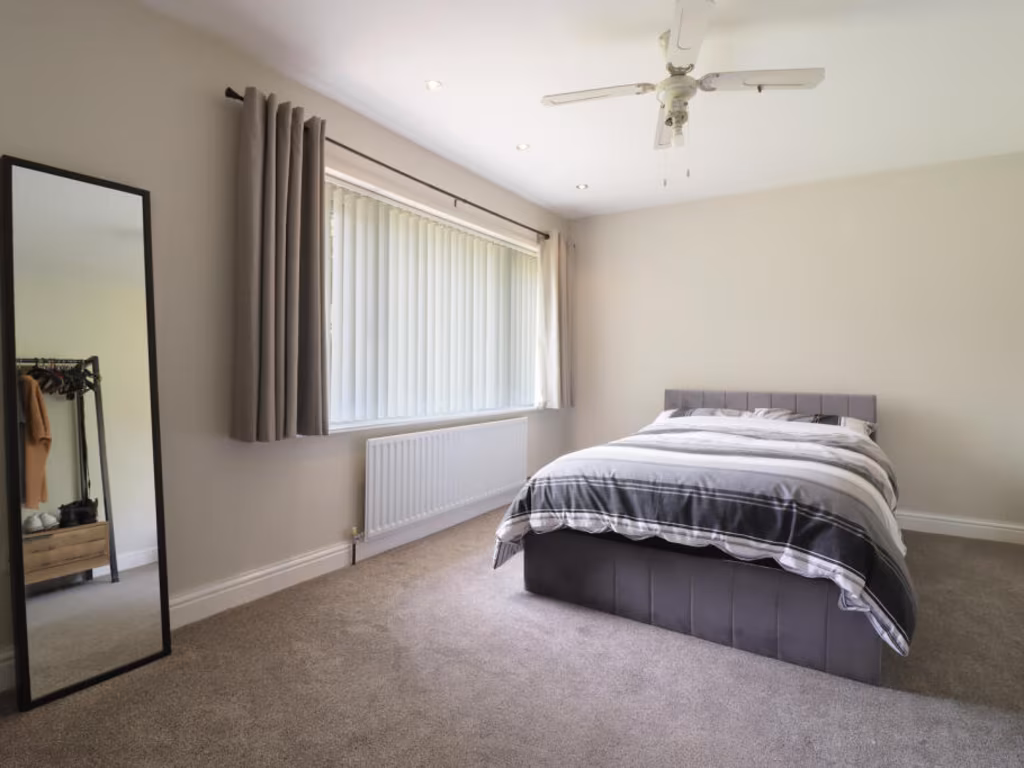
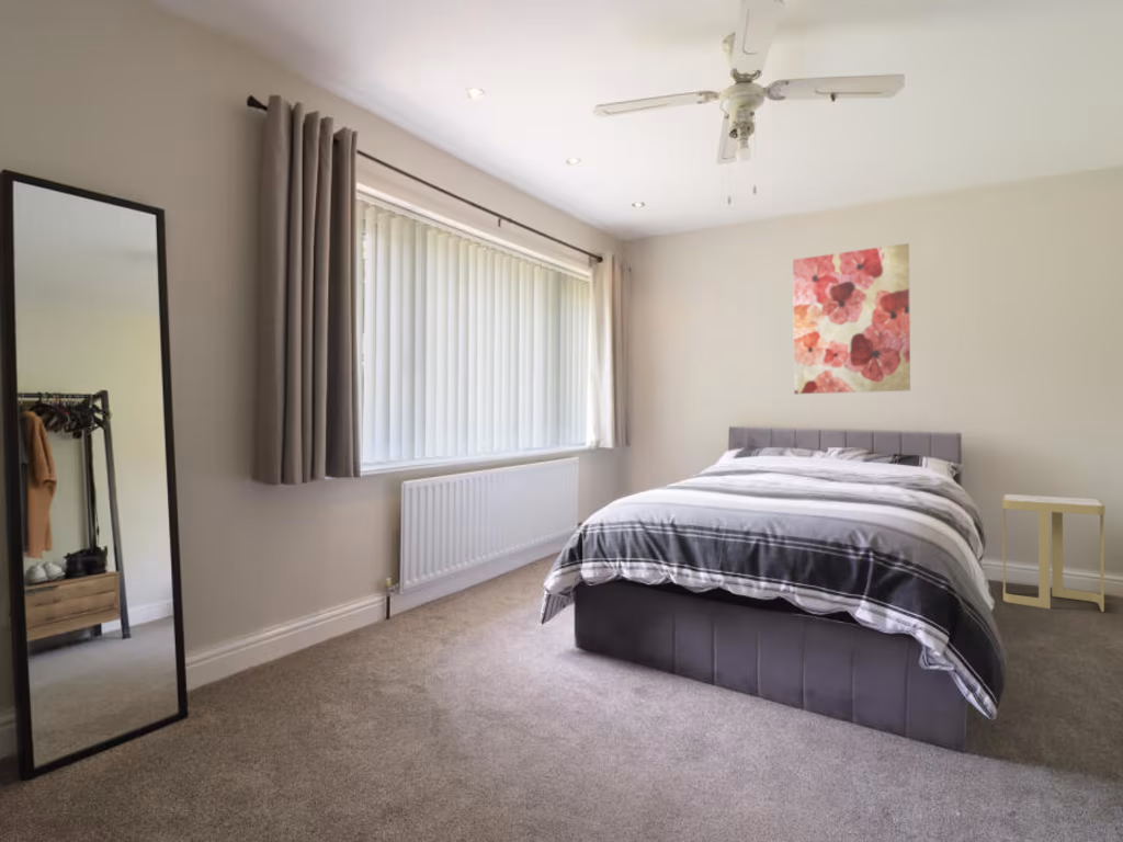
+ side table [1001,493,1105,613]
+ wall art [792,242,911,395]
